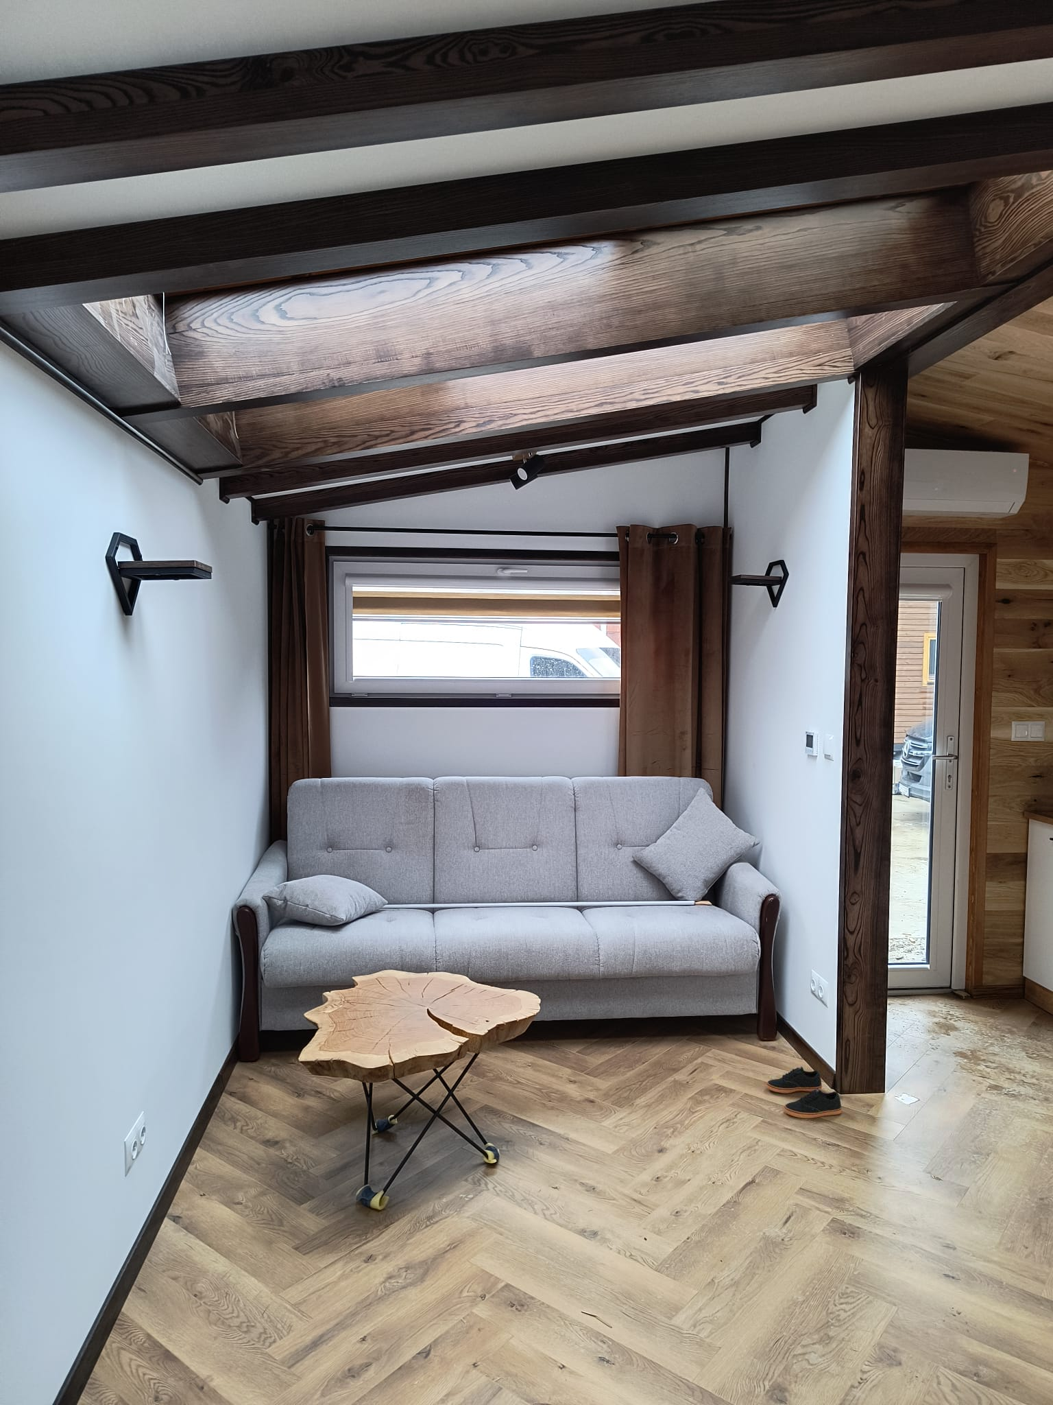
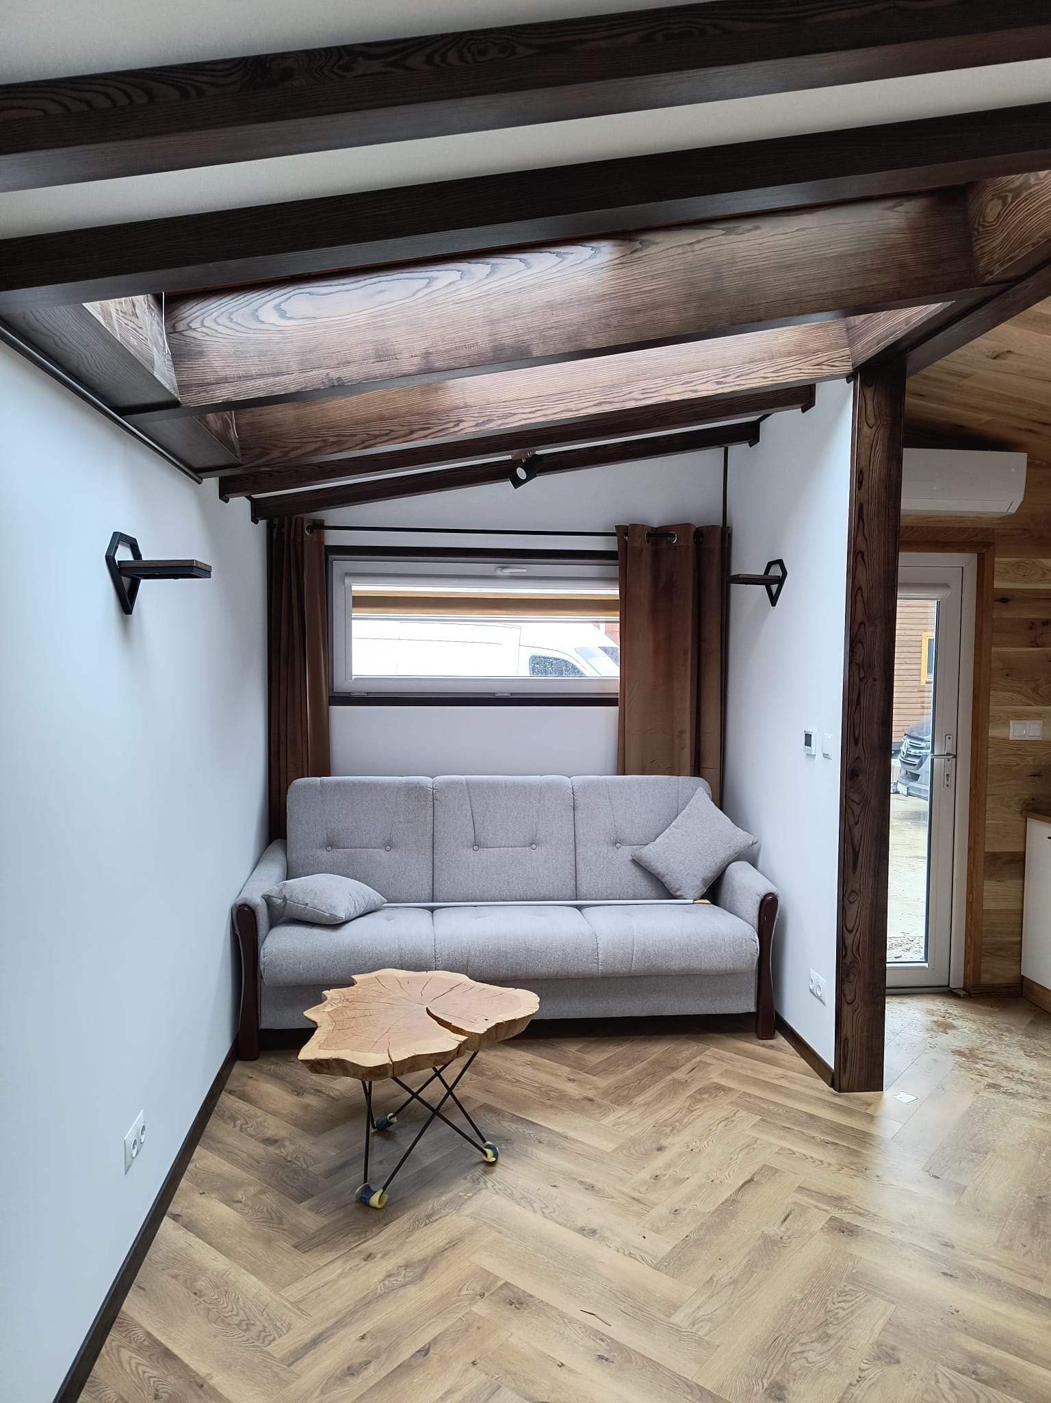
- shoes [765,1066,843,1118]
